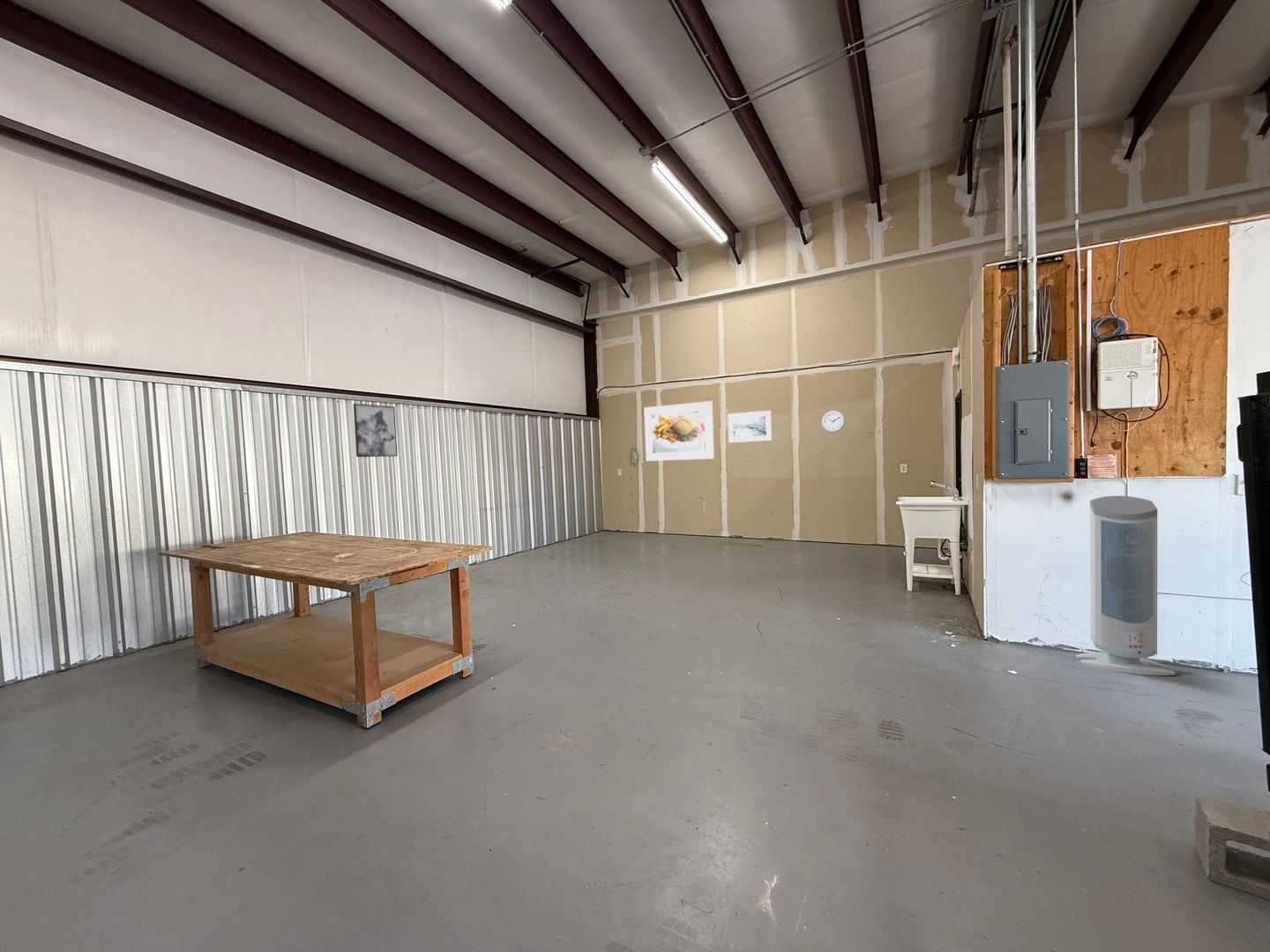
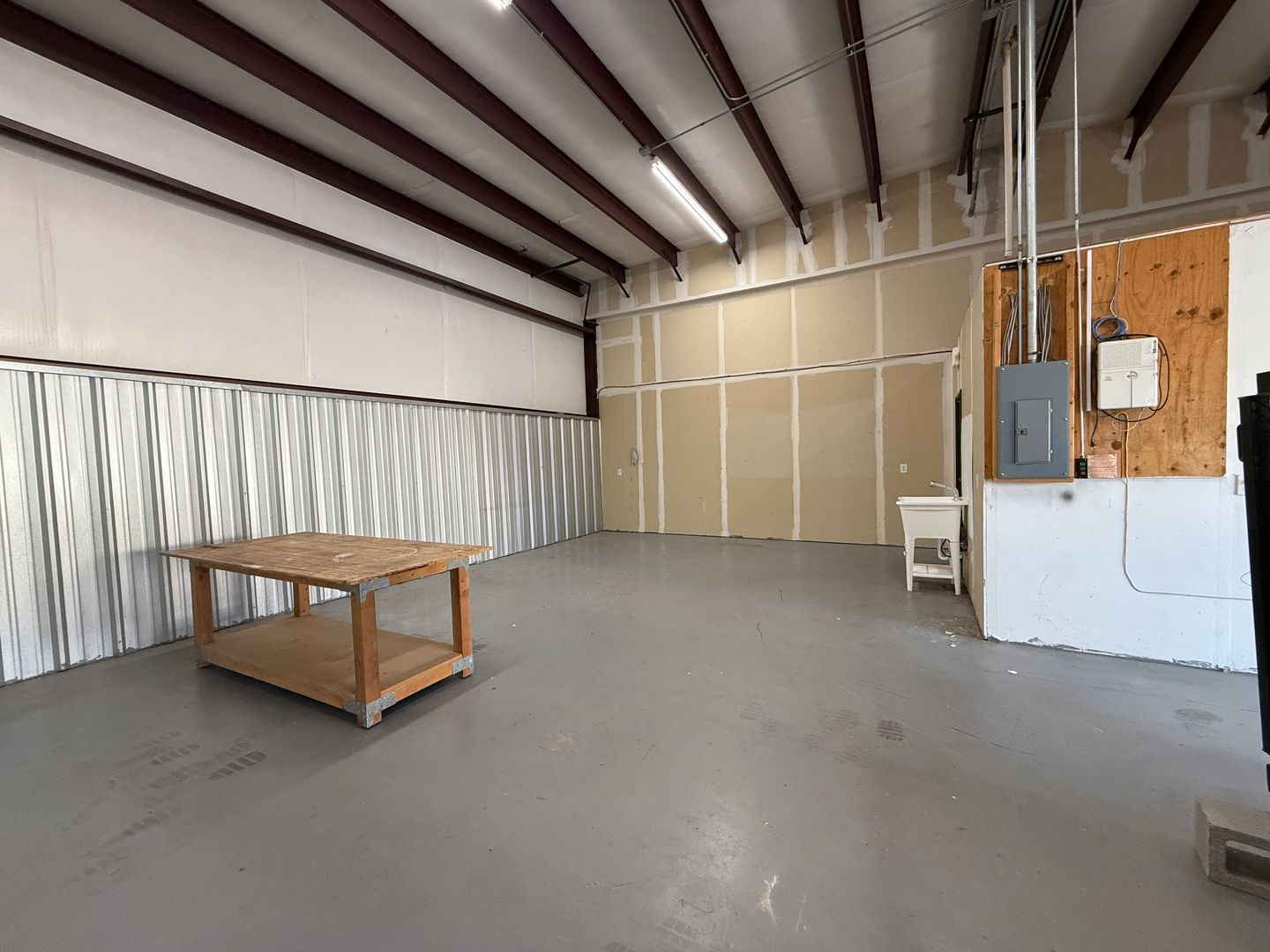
- air purifier [1075,495,1176,676]
- wall clock [821,410,846,433]
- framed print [727,410,773,443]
- wall art [353,403,399,457]
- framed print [643,400,715,462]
